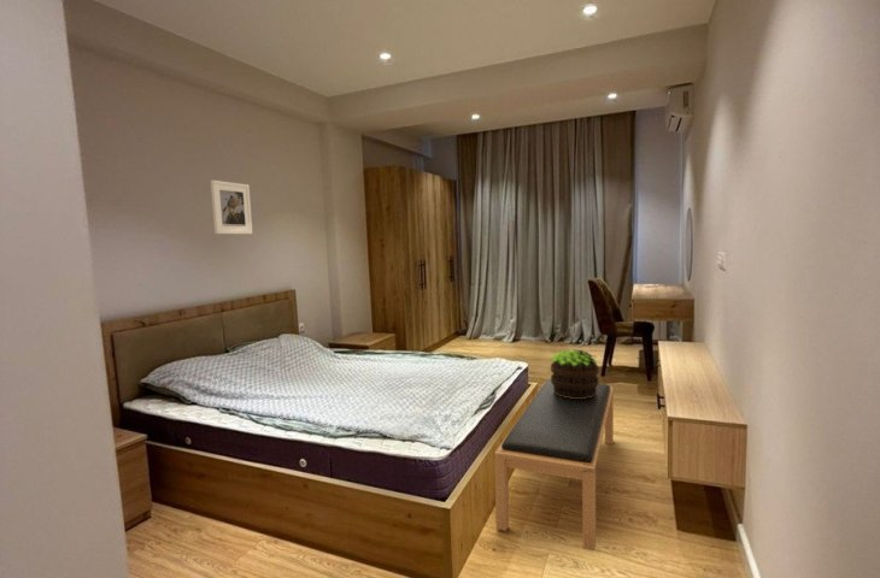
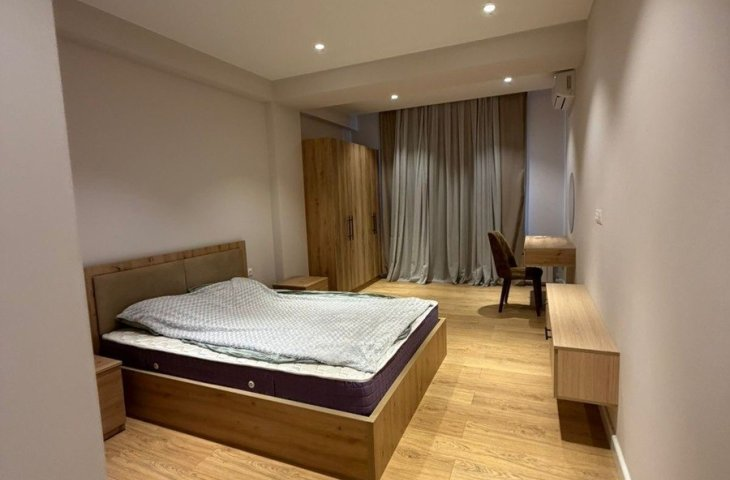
- bench [493,378,615,553]
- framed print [210,179,253,235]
- potted plant [548,349,600,399]
